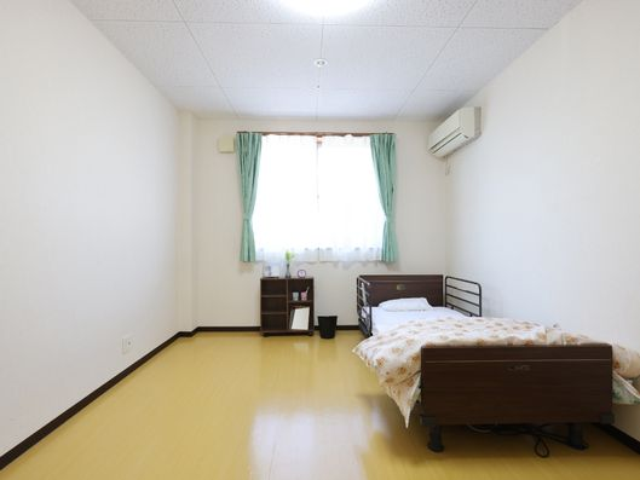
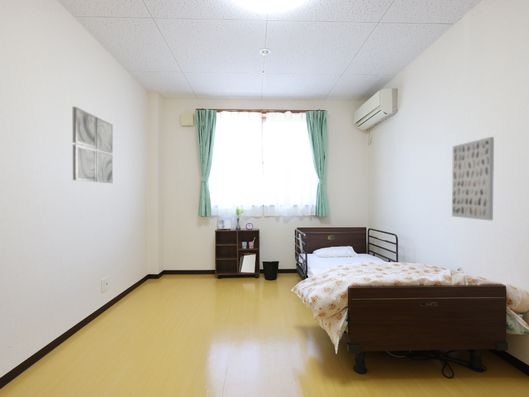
+ wall art [451,136,495,221]
+ wall art [72,106,114,184]
